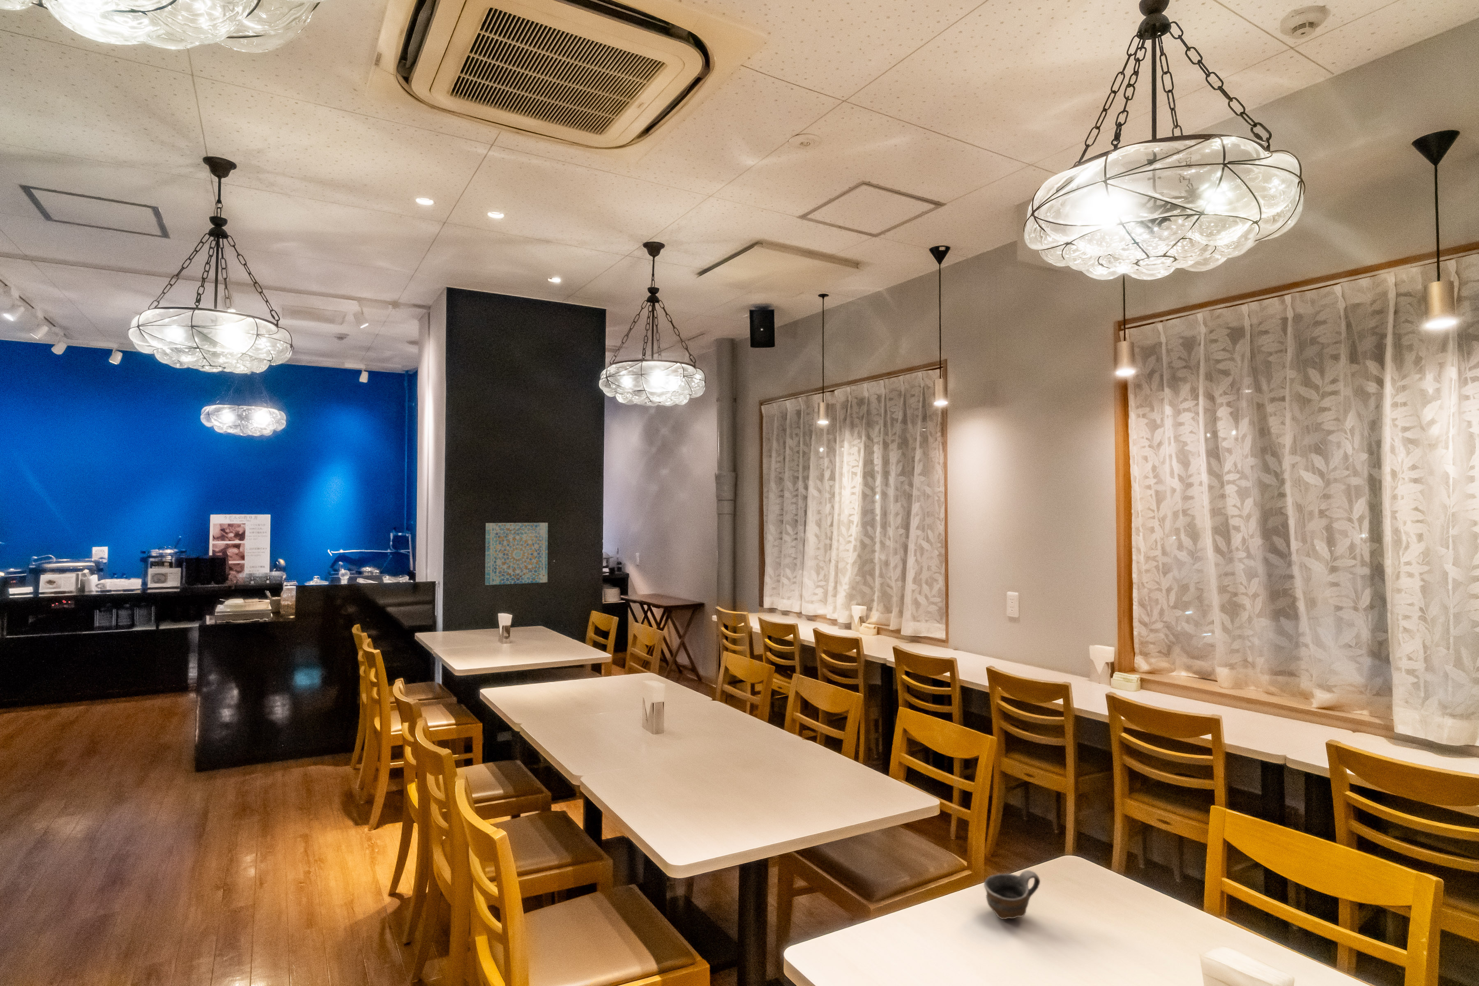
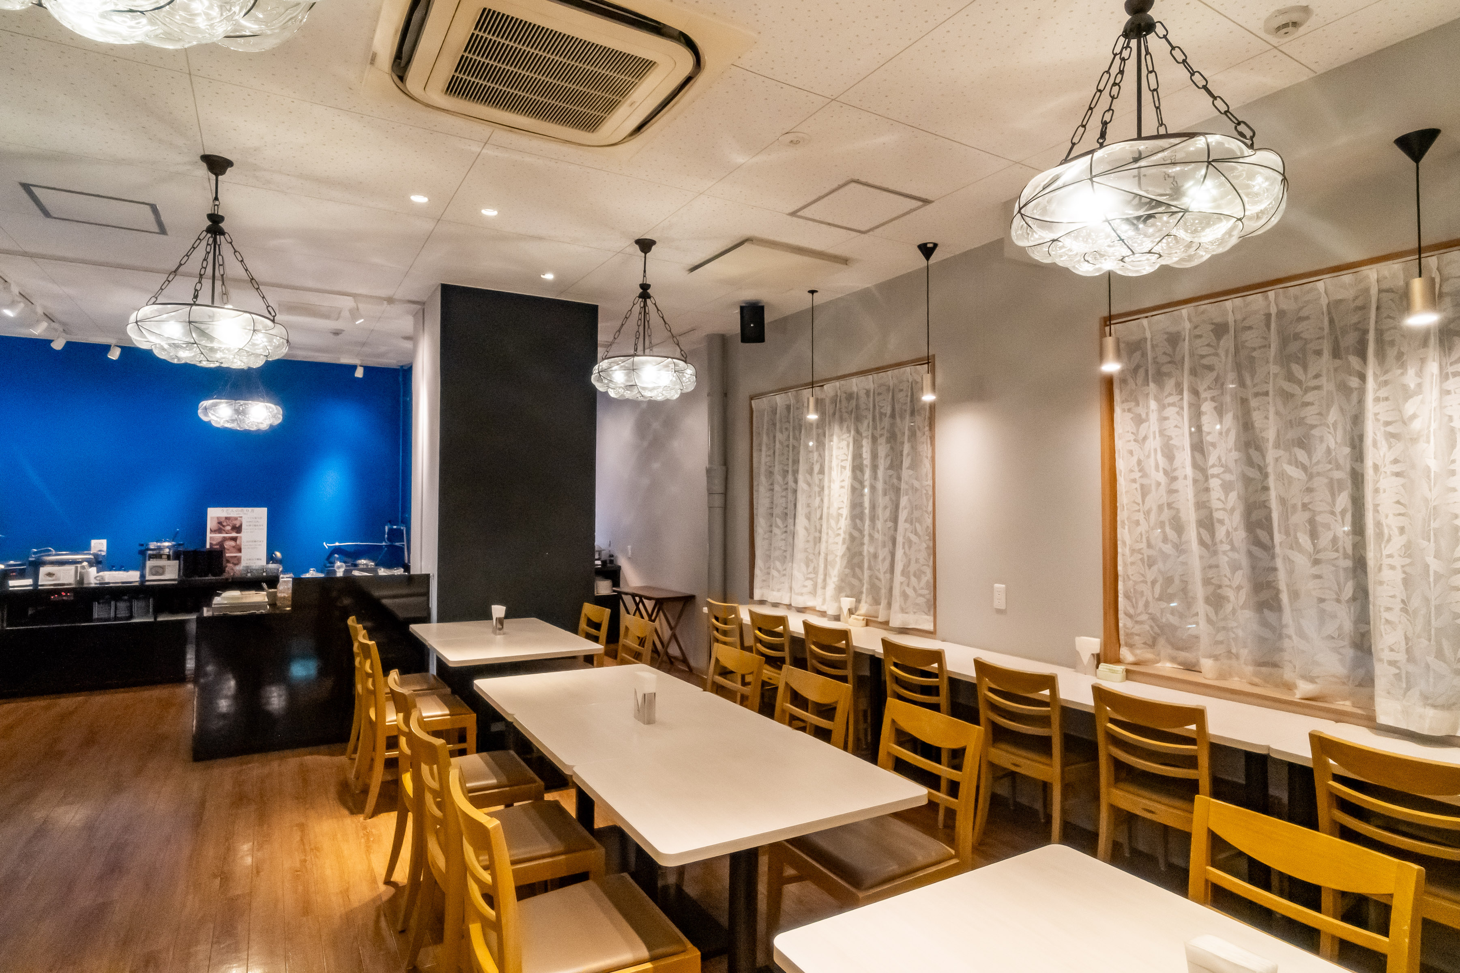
- cup [984,869,1041,920]
- wall art [485,523,548,585]
